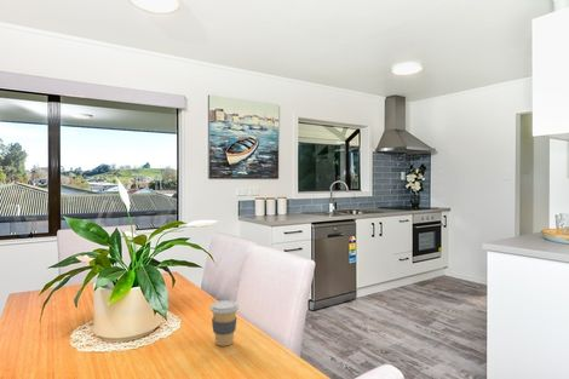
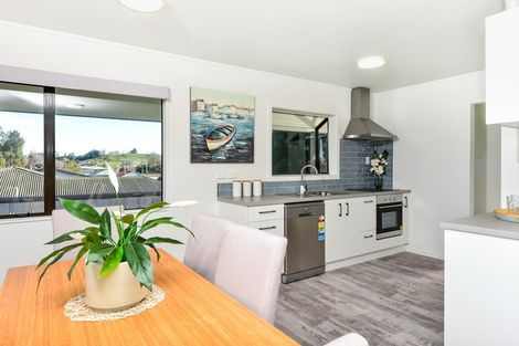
- coffee cup [209,299,240,348]
